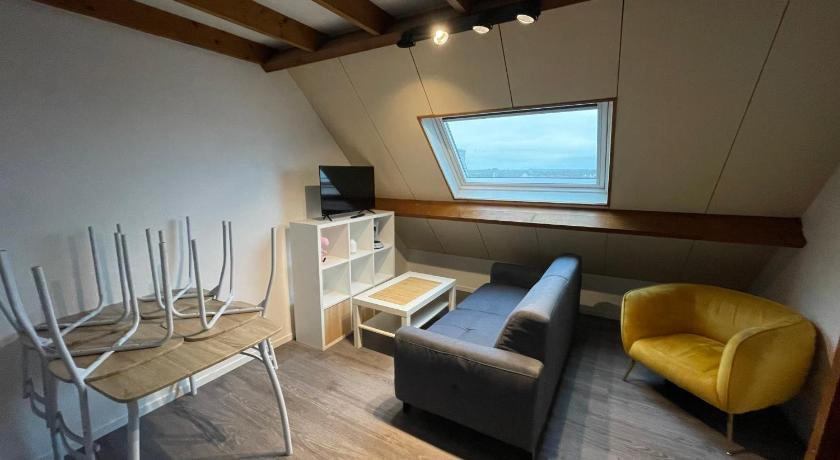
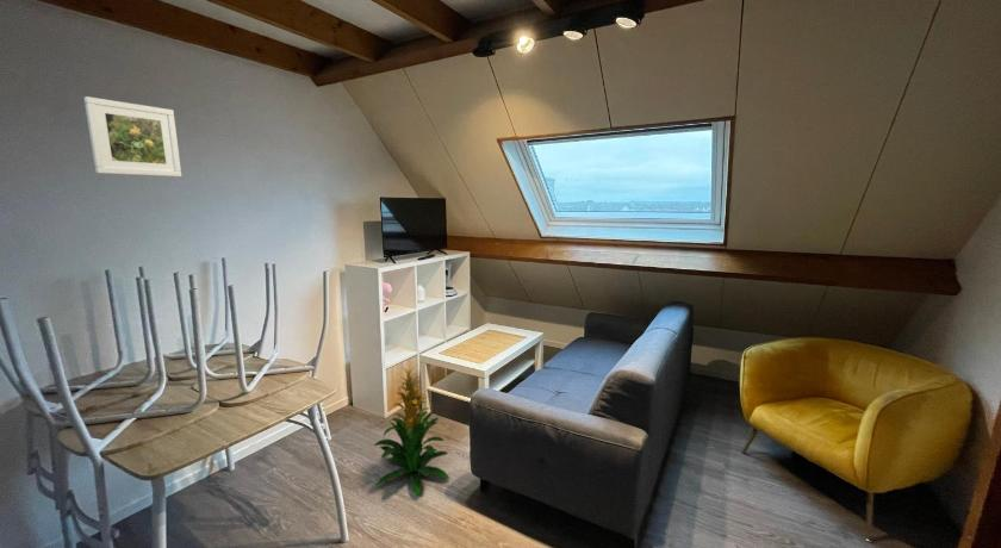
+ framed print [82,95,182,178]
+ indoor plant [373,367,450,497]
